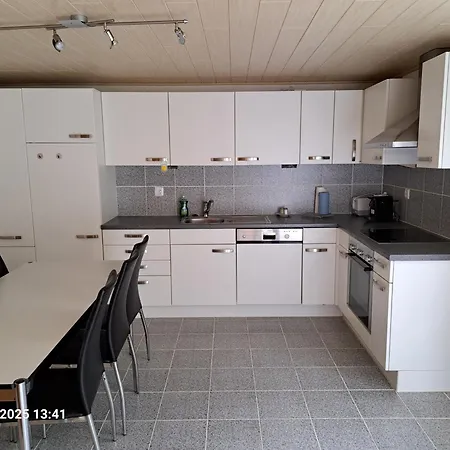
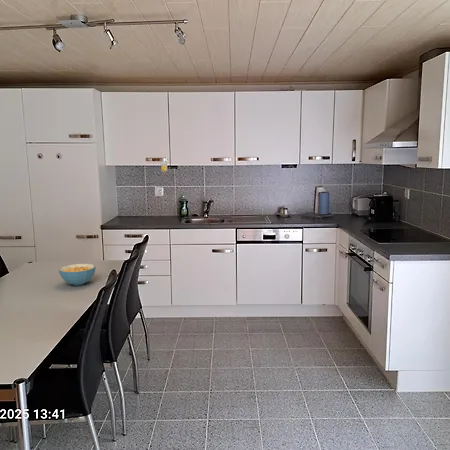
+ cereal bowl [58,263,96,287]
